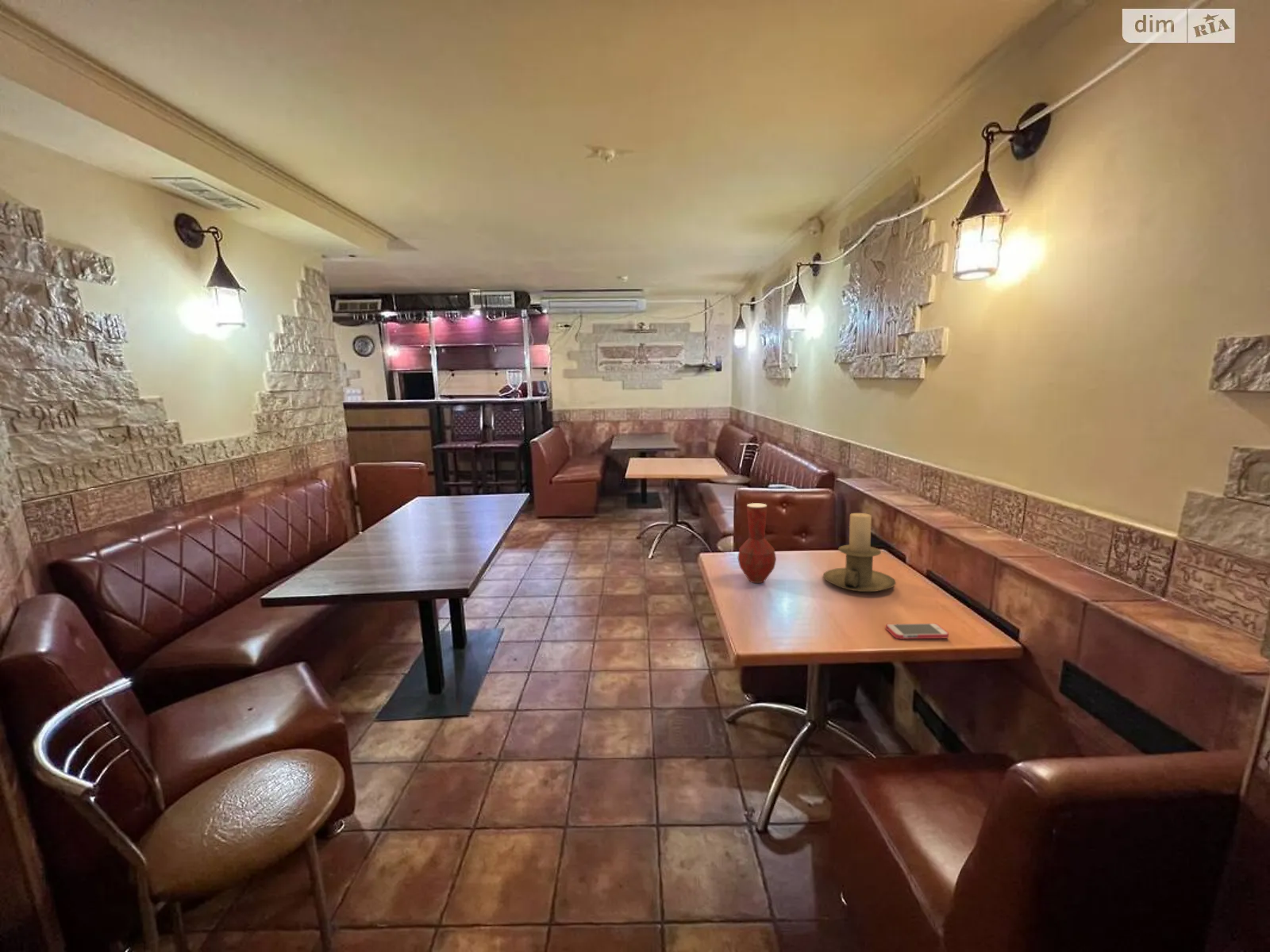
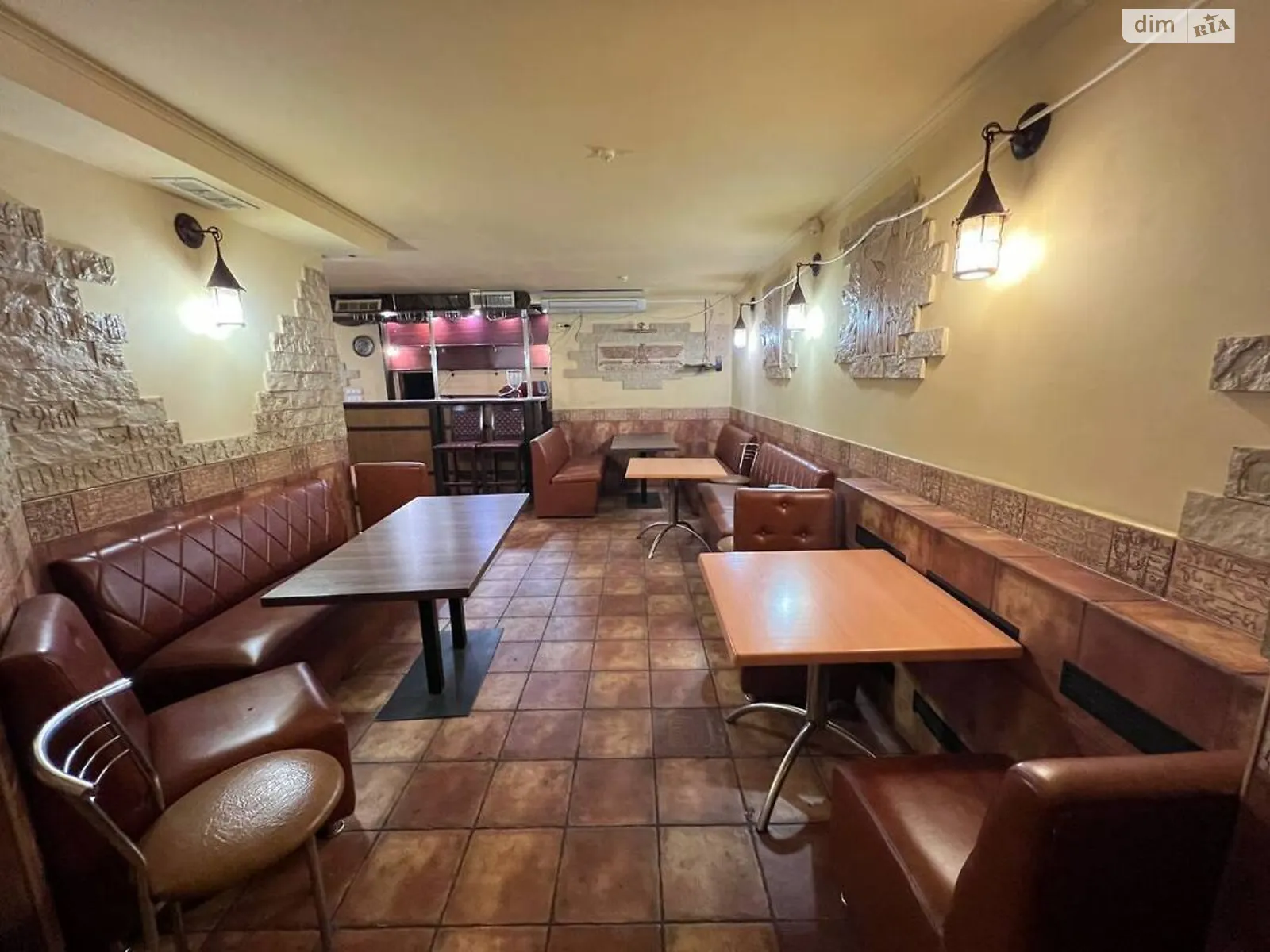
- vase [737,502,777,584]
- candle holder [822,512,897,593]
- smartphone [885,623,949,639]
